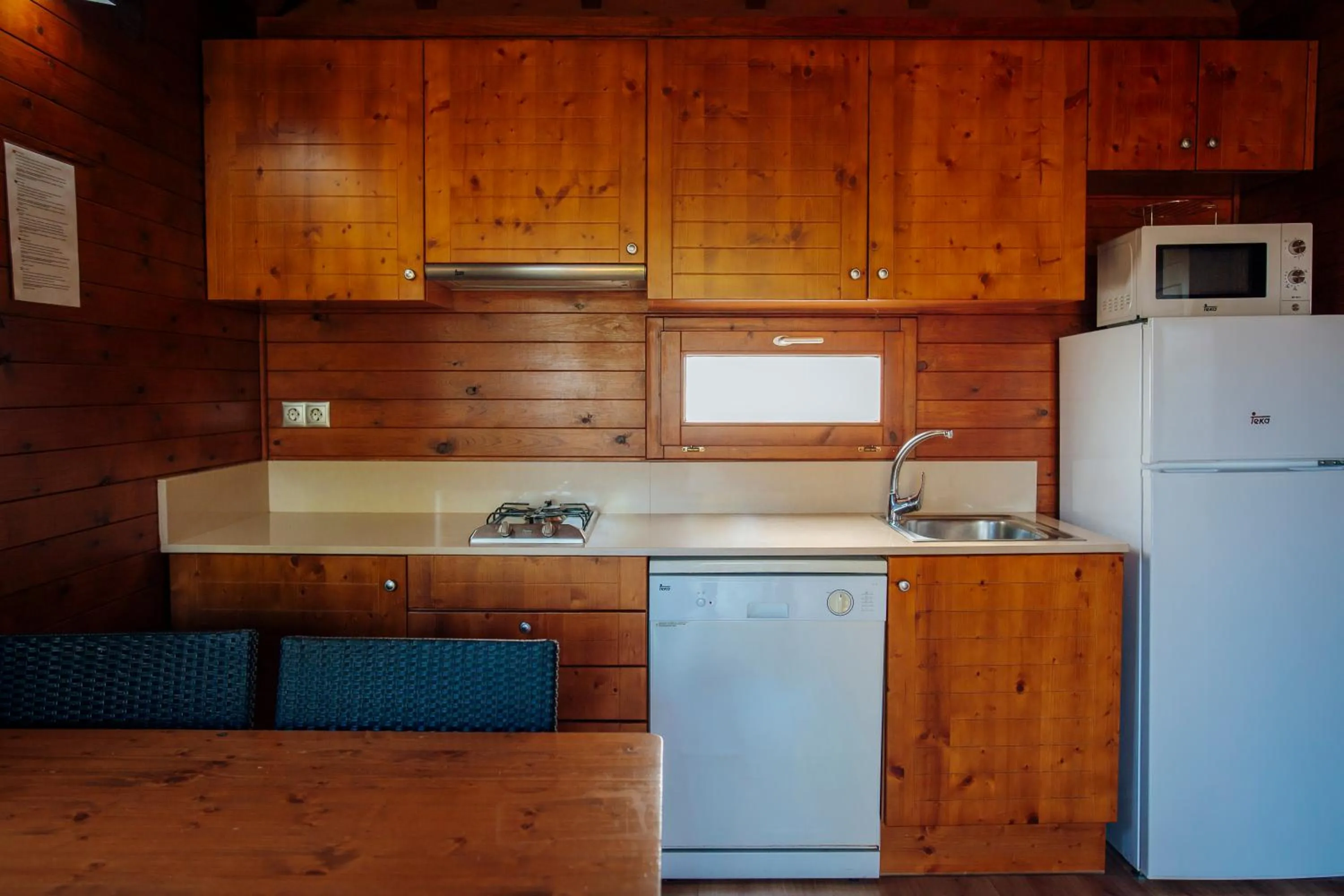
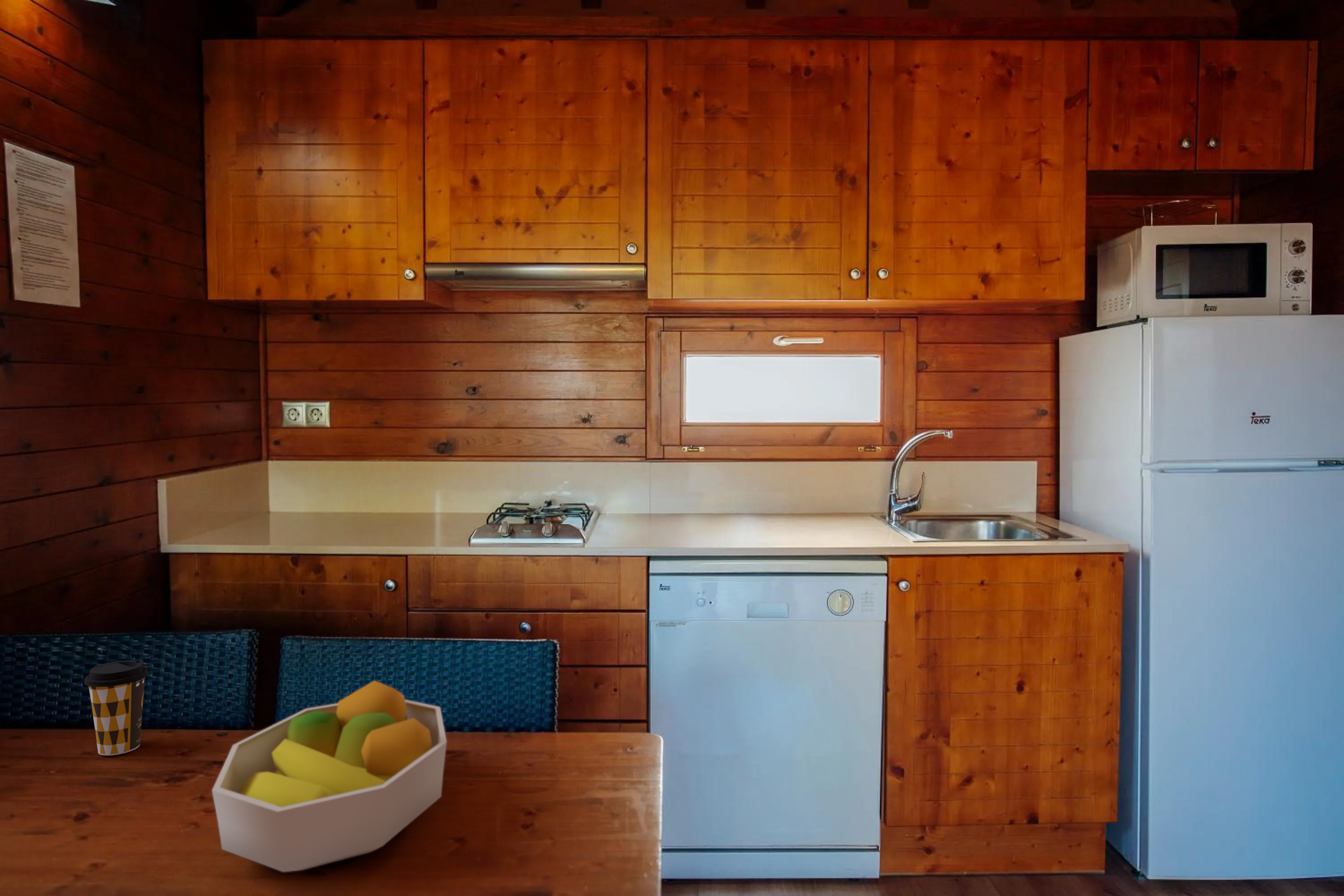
+ fruit bowl [211,680,447,873]
+ coffee cup [84,660,149,756]
